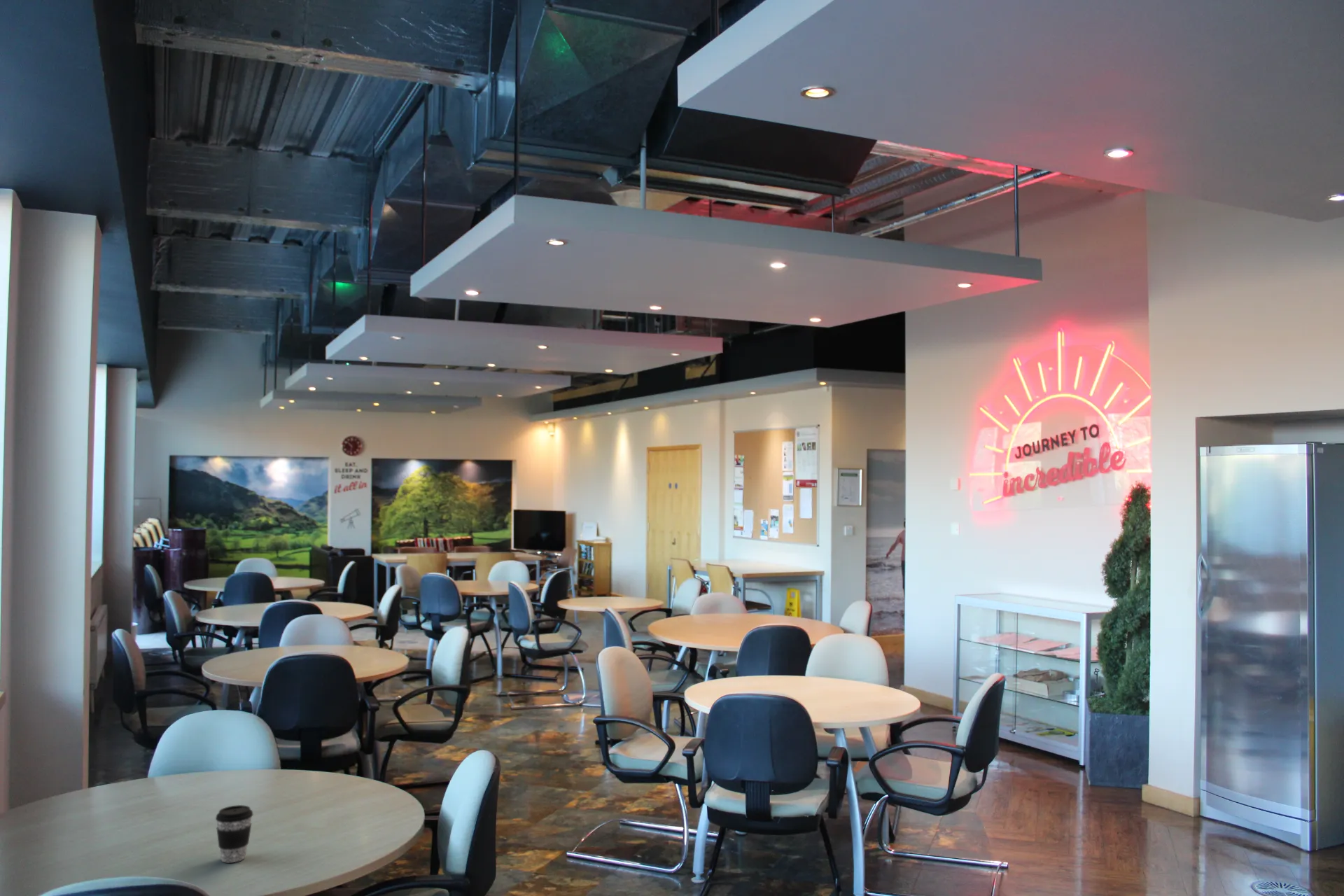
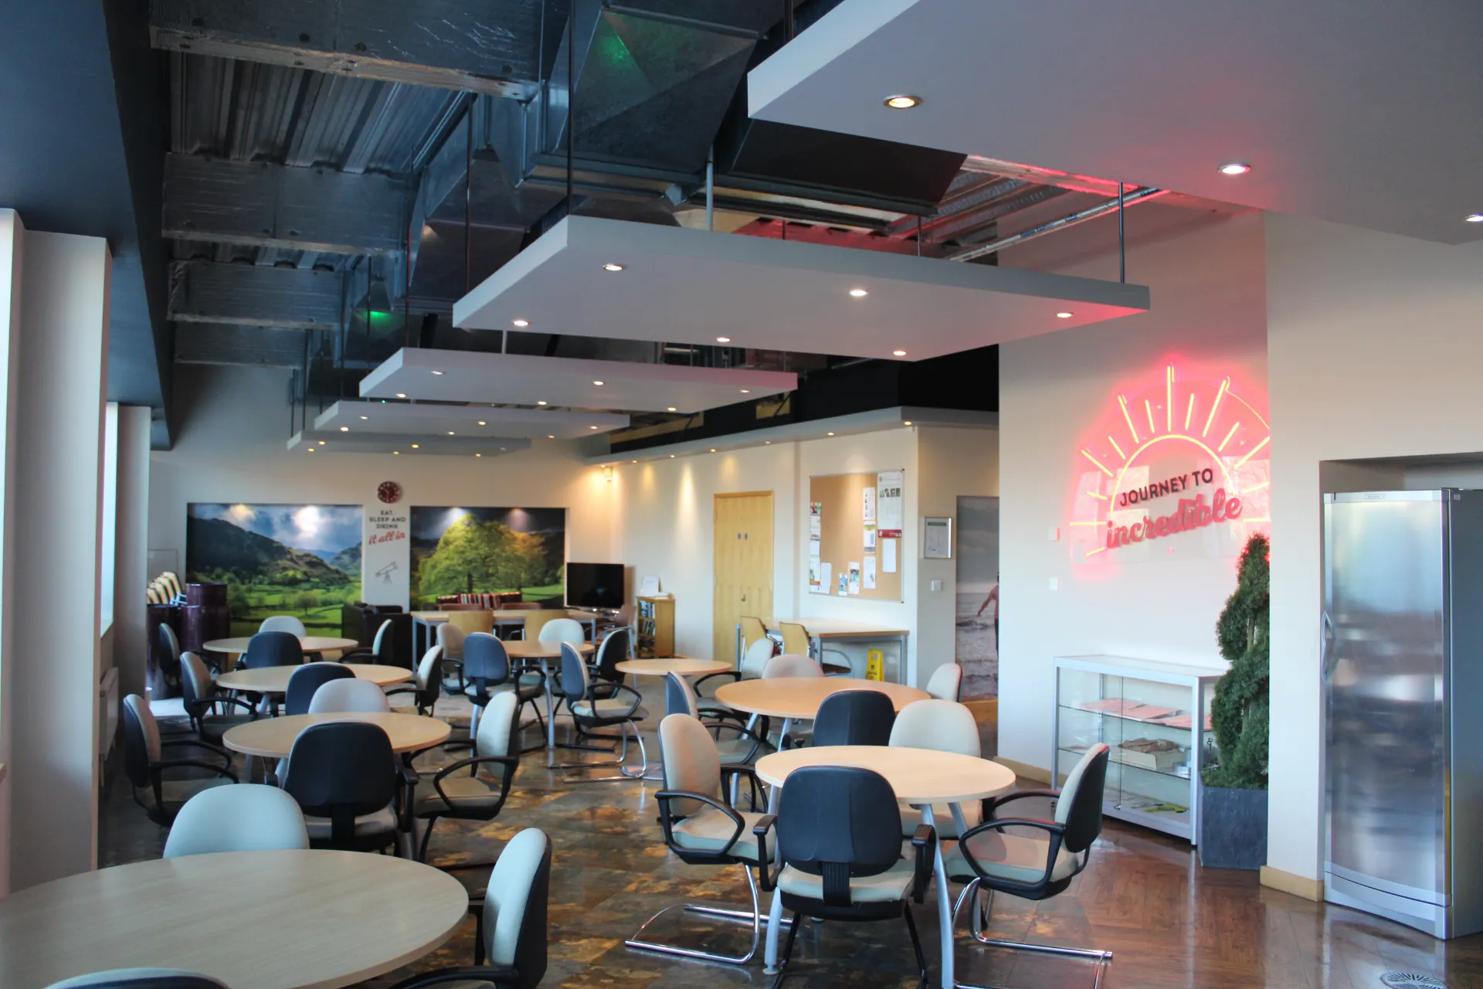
- coffee cup [215,804,253,863]
